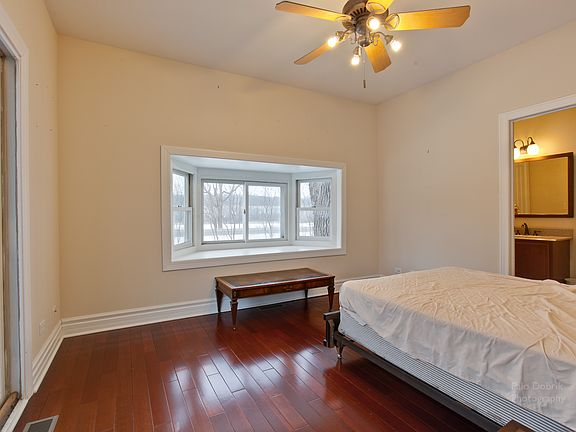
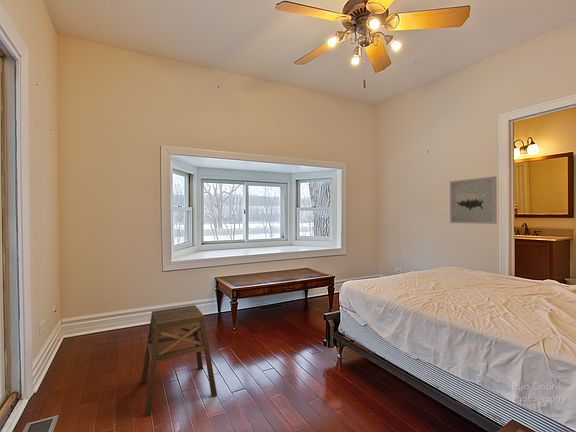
+ stool [140,304,218,417]
+ wall art [449,176,498,225]
